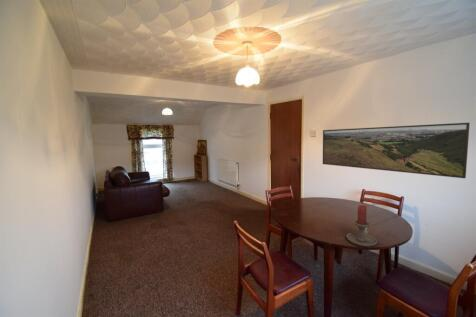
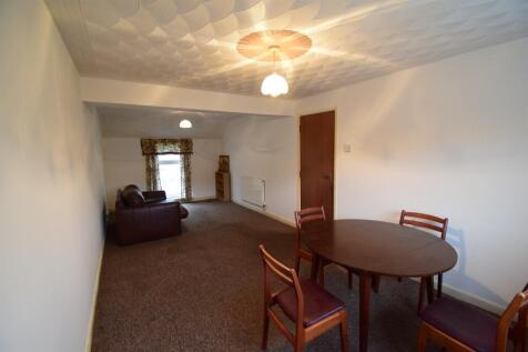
- candle holder [346,204,378,248]
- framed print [322,122,471,179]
